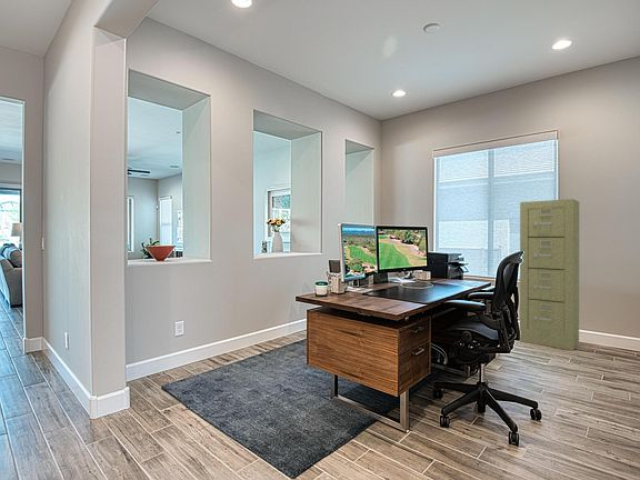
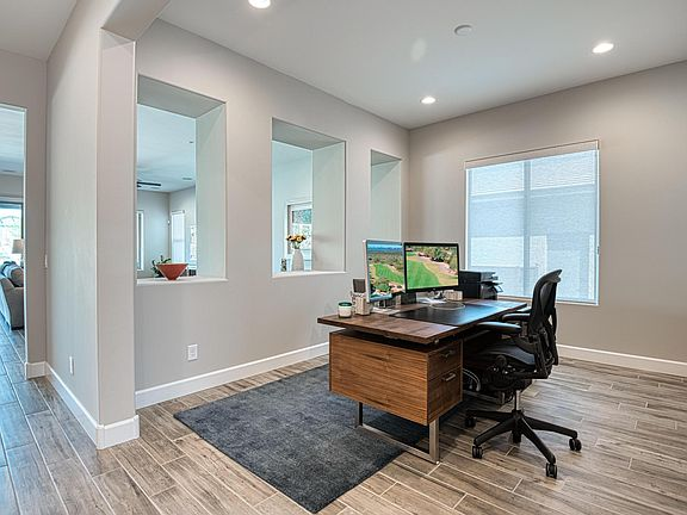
- filing cabinet [519,198,580,351]
